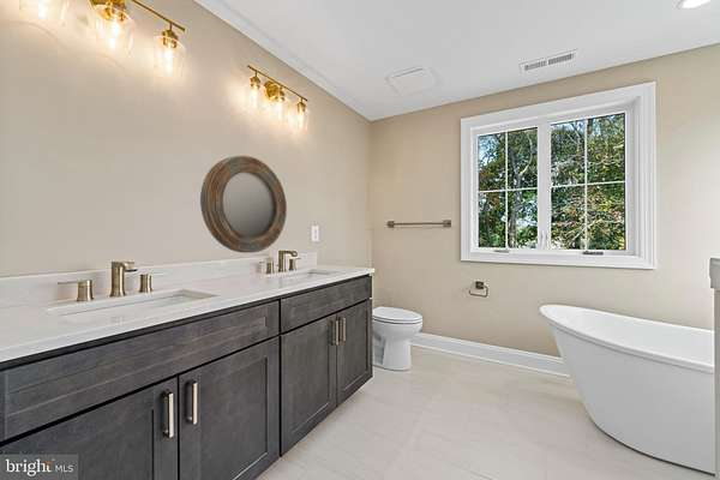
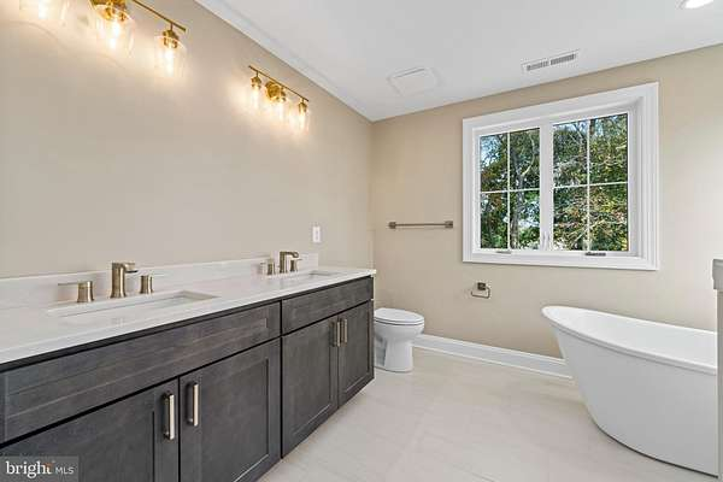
- home mirror [199,155,288,254]
